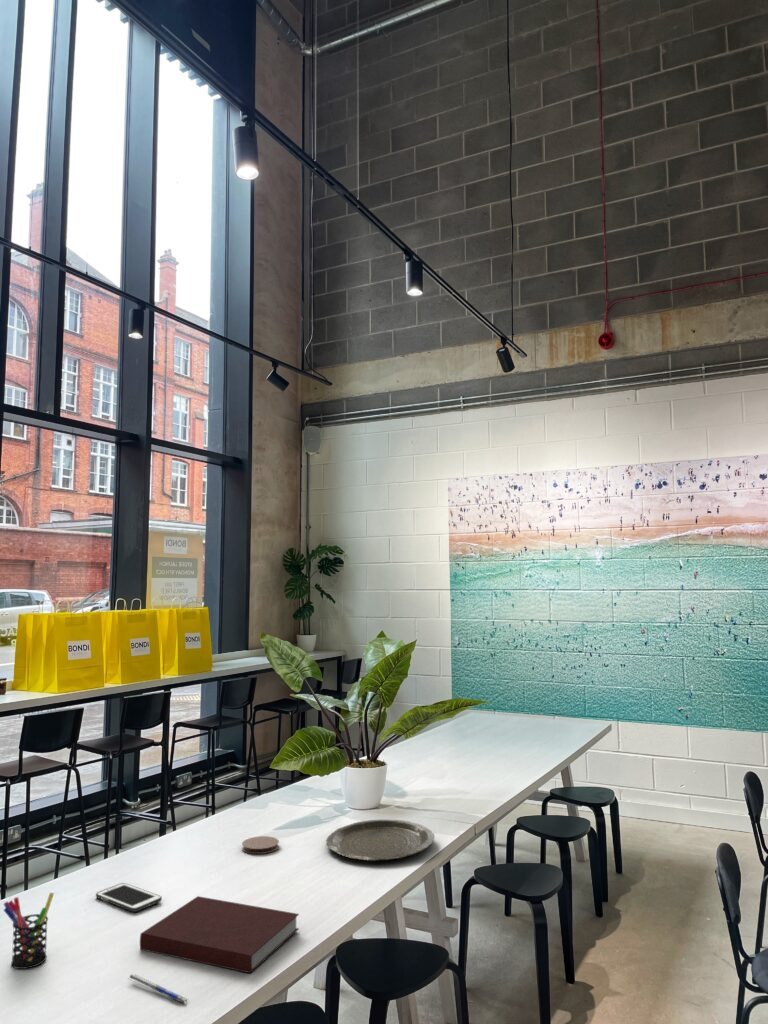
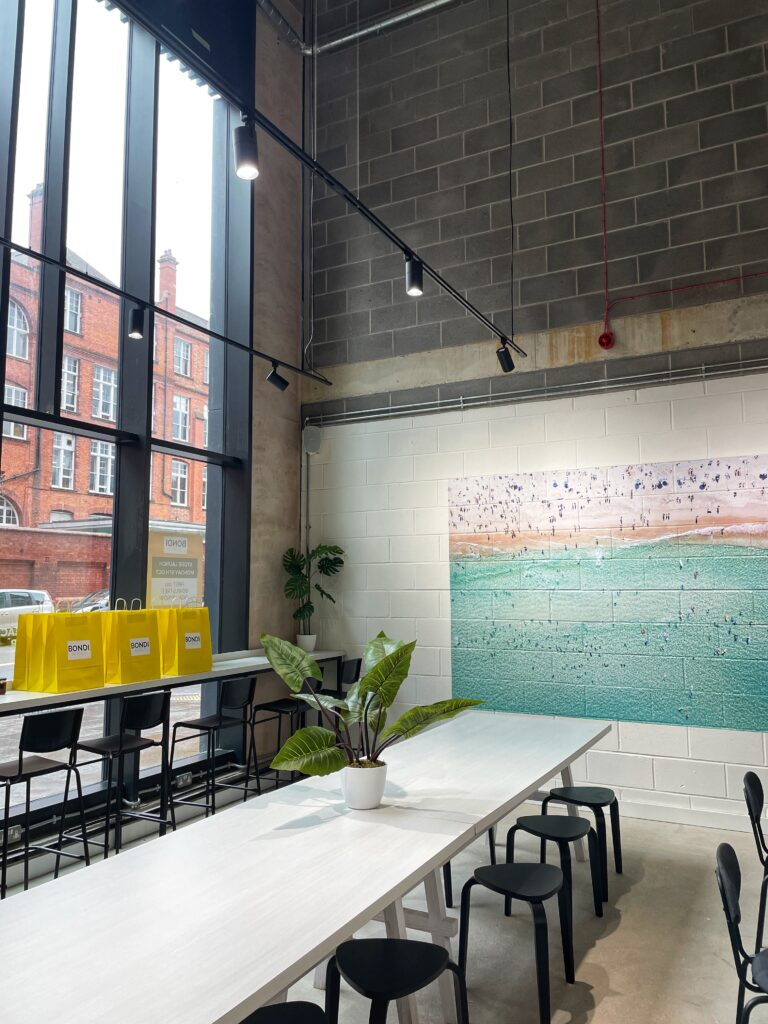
- plate [325,818,436,862]
- pen [128,973,189,1005]
- notebook [139,895,300,974]
- coaster [241,835,280,855]
- pen holder [3,892,55,970]
- cell phone [95,882,163,913]
